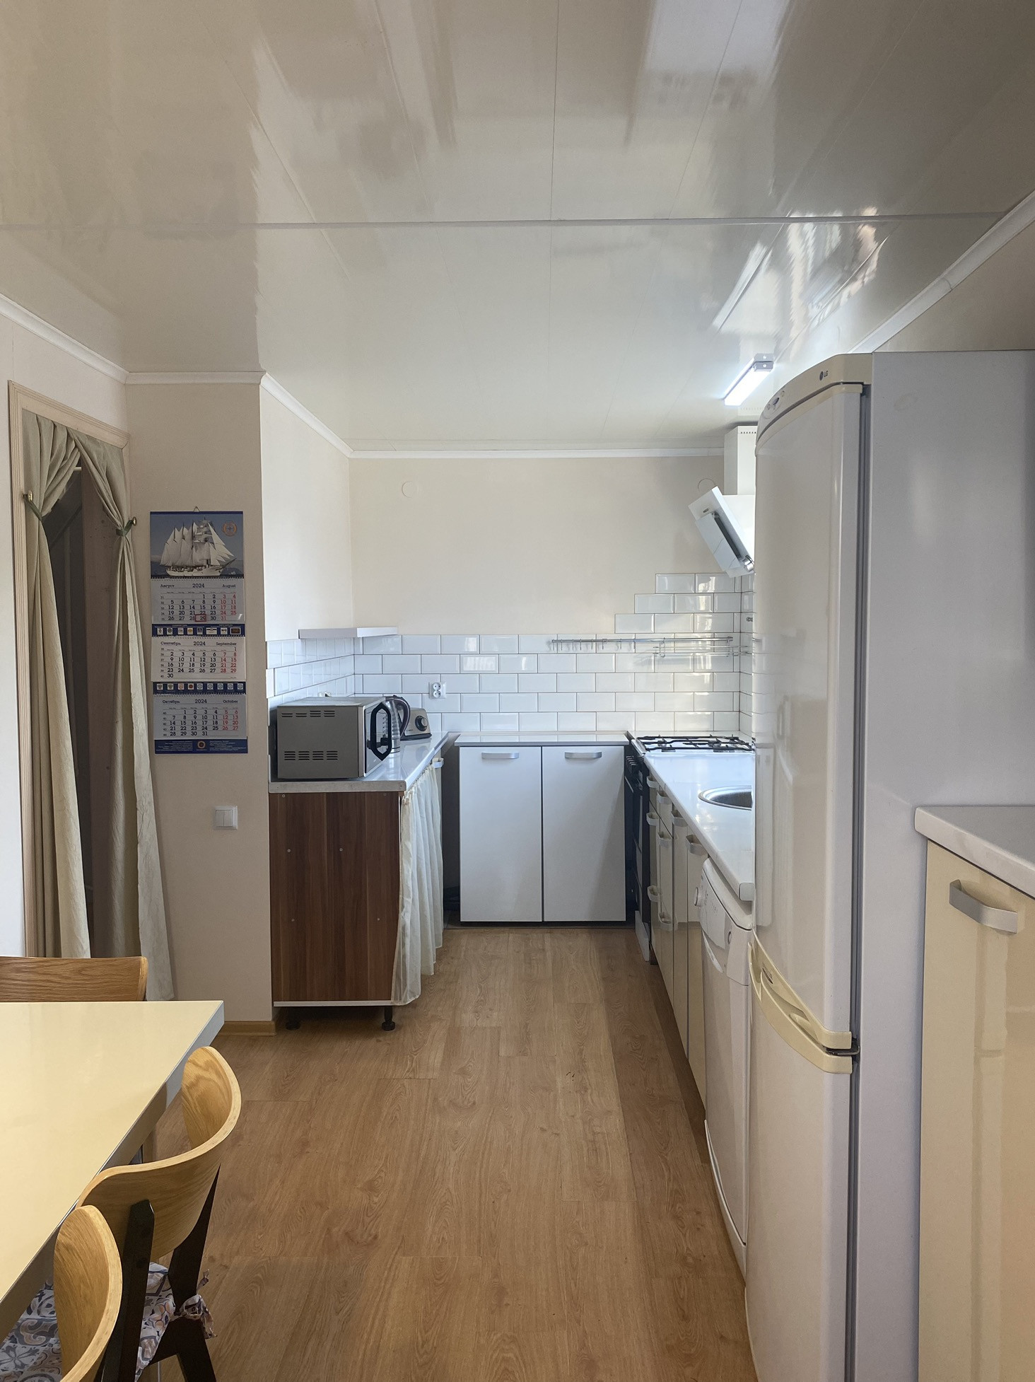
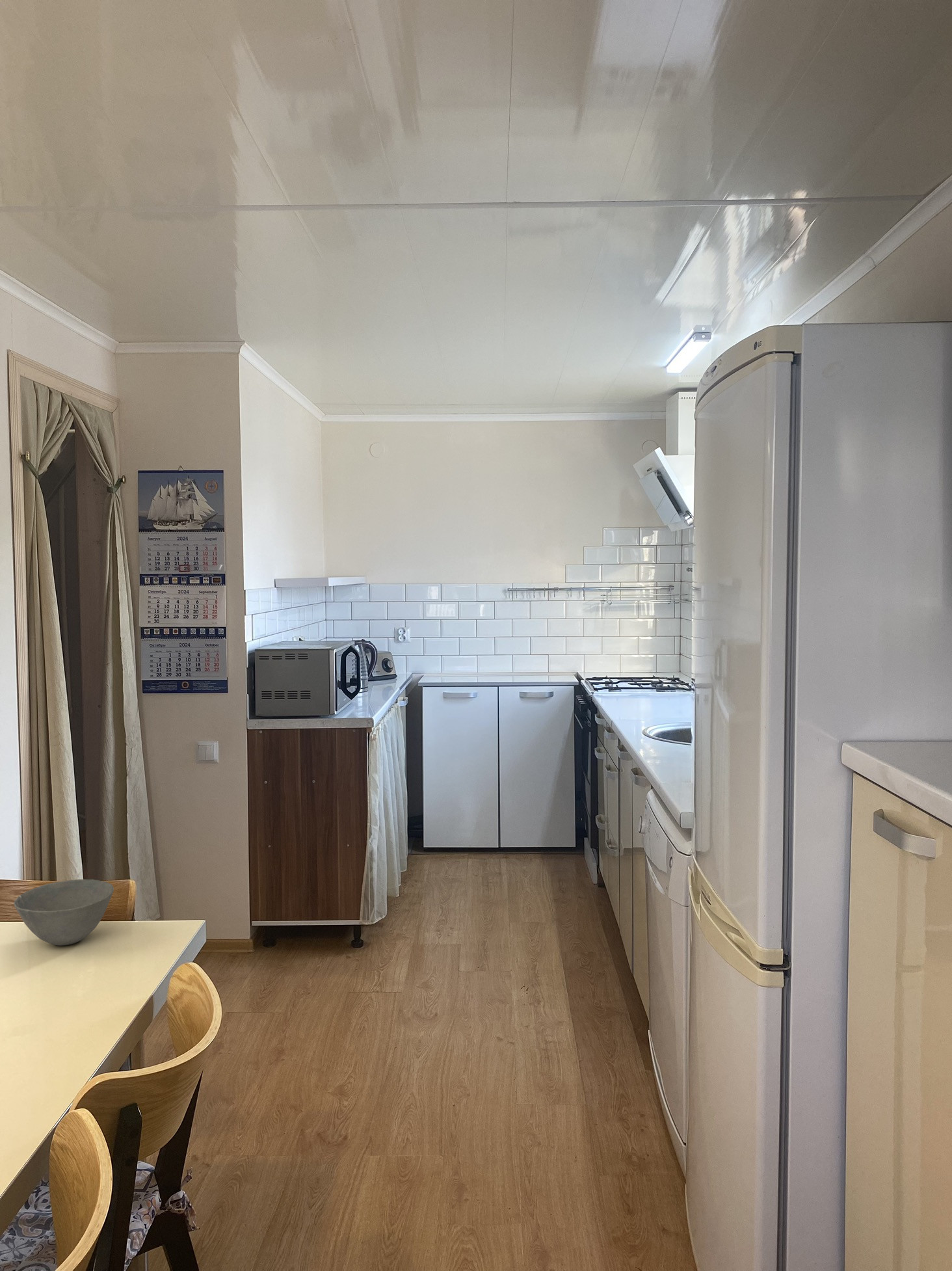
+ bowl [13,879,114,946]
